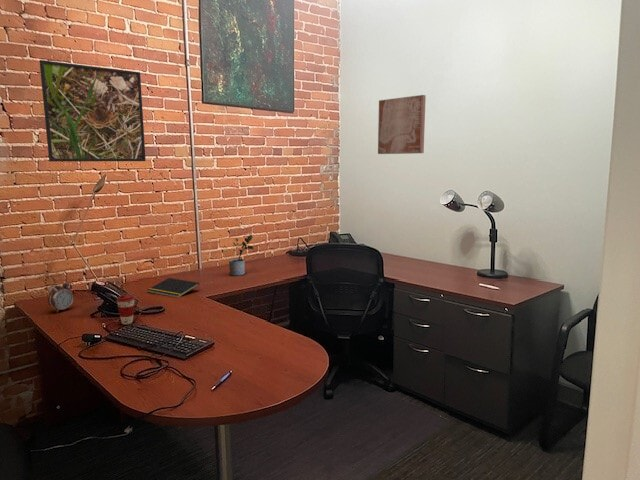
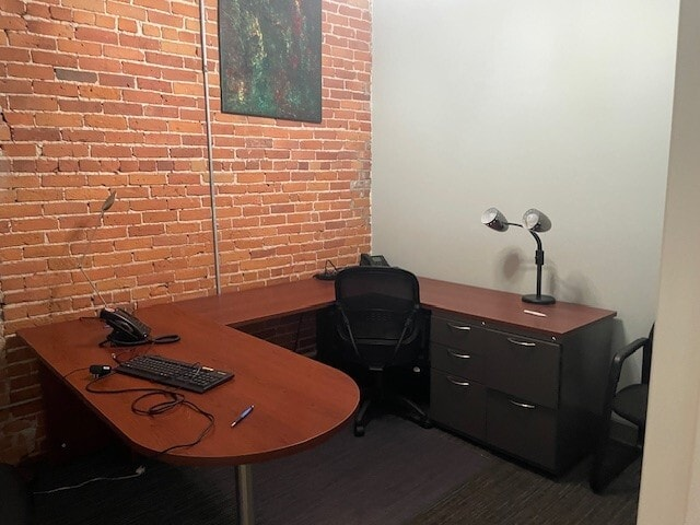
- alarm clock [47,279,75,313]
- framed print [39,59,147,162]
- notepad [147,277,200,298]
- potted plant [228,234,254,277]
- coffee cup [115,294,136,325]
- wall art [377,94,427,155]
